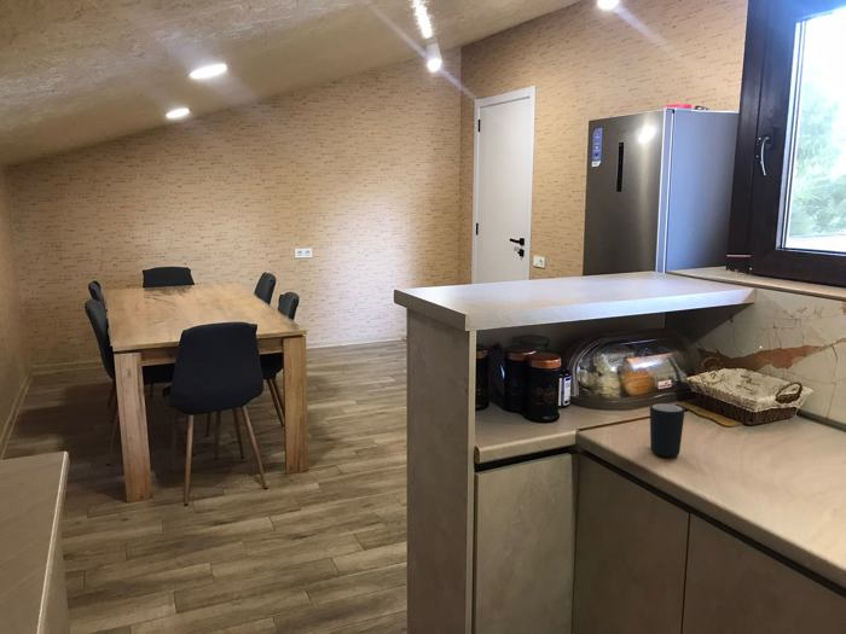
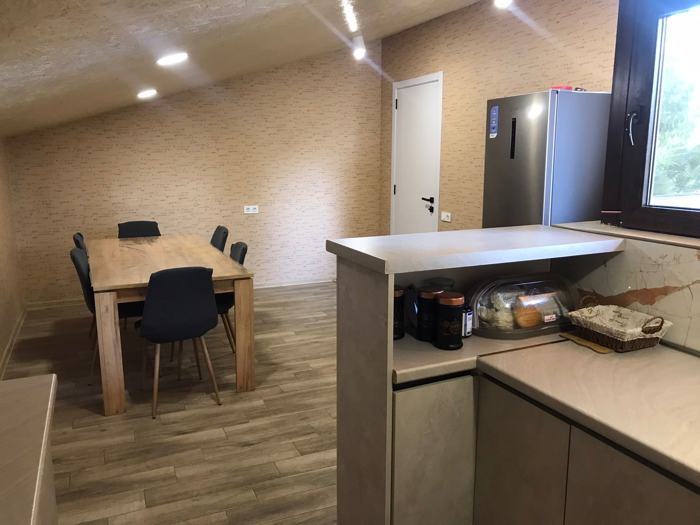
- mug [649,402,686,458]
